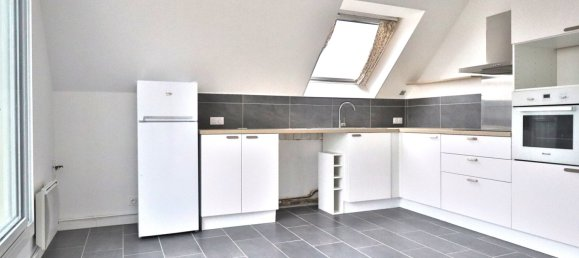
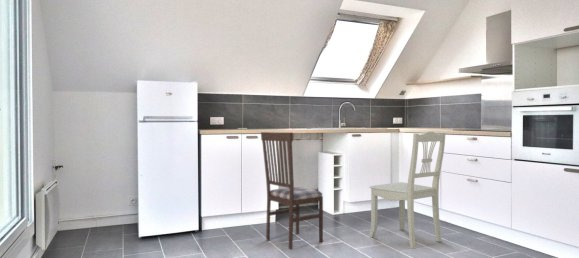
+ dining chair [260,131,324,251]
+ dining chair [368,131,446,250]
